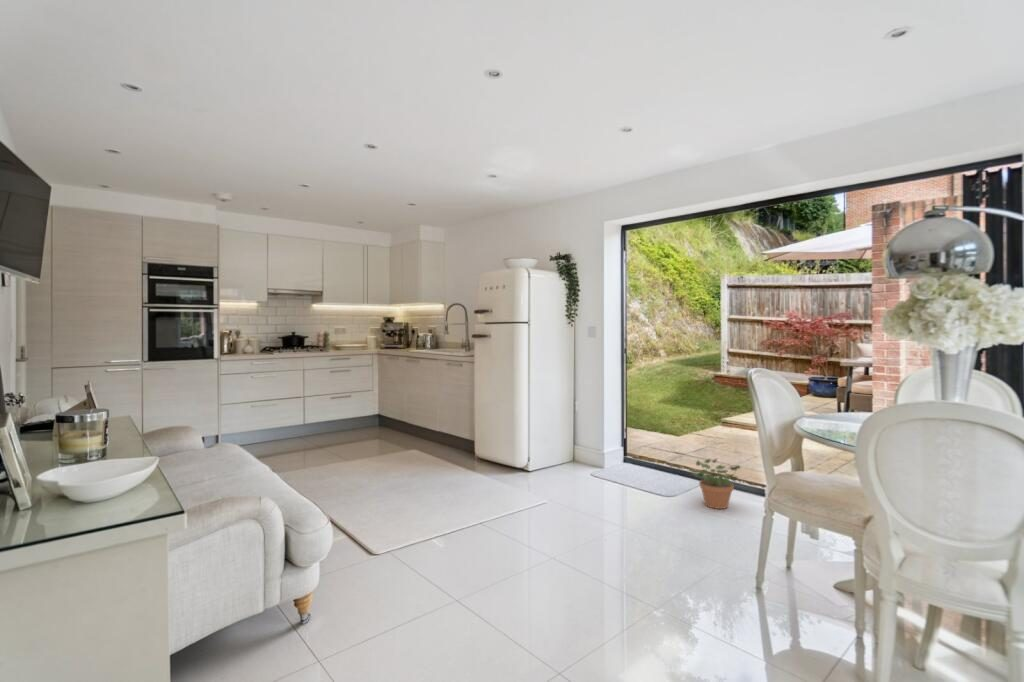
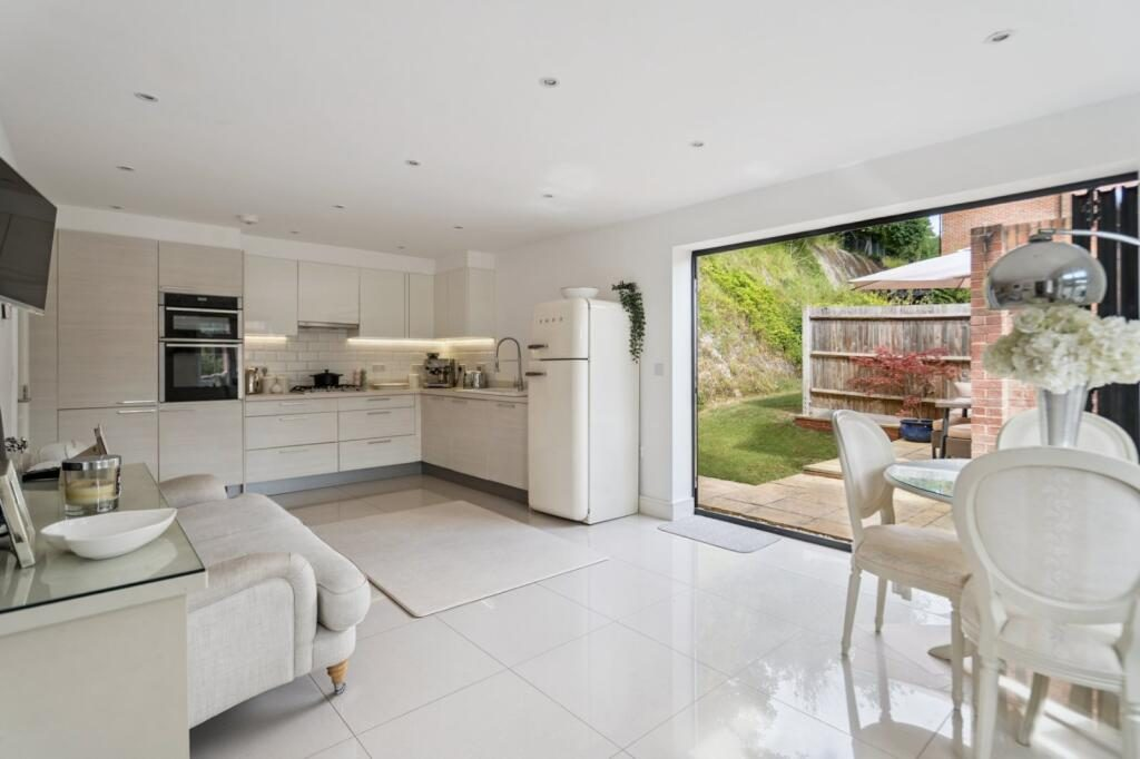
- potted plant [691,458,748,510]
